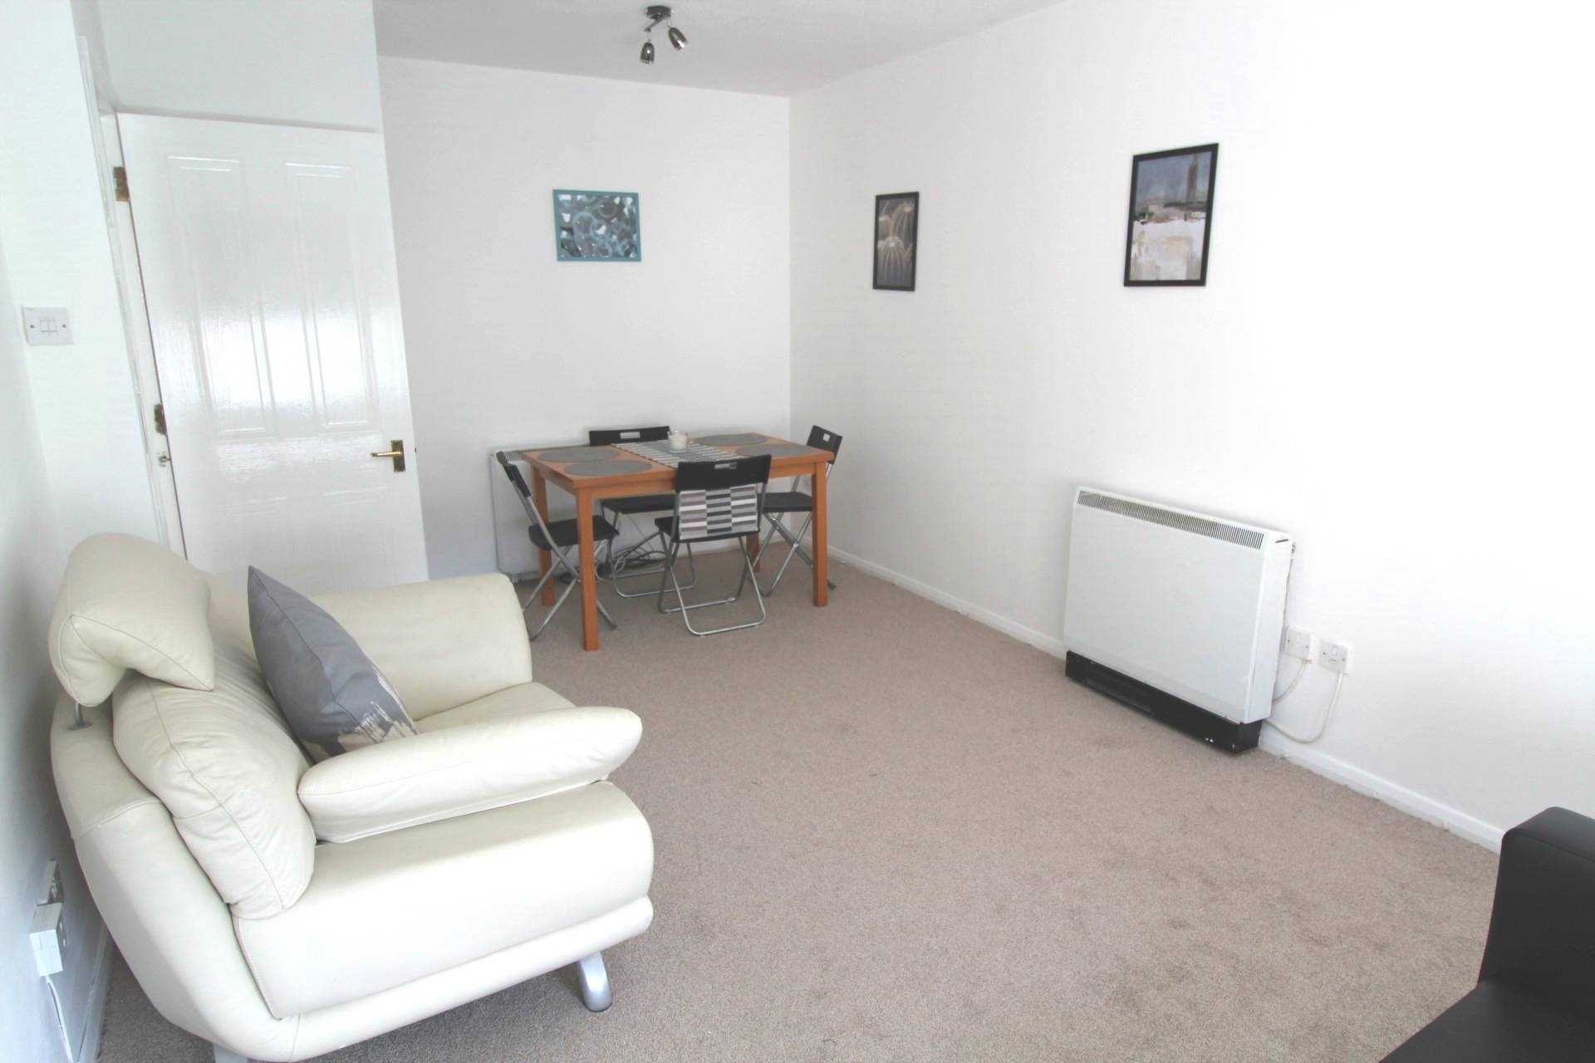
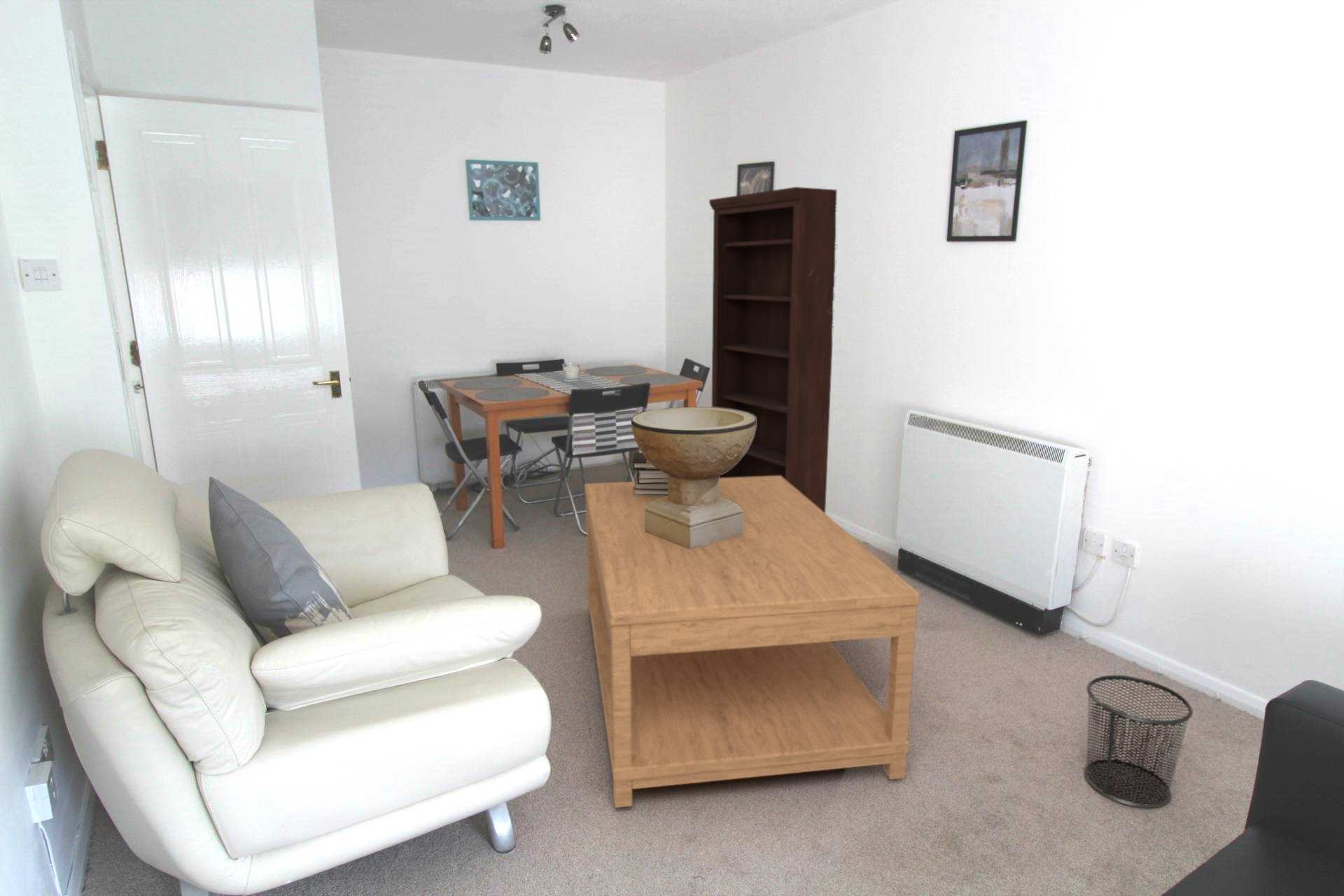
+ waste bin [1084,674,1194,809]
+ decorative bowl [631,407,756,549]
+ book stack [631,452,668,496]
+ bookshelf [708,186,838,514]
+ coffee table [584,476,921,809]
